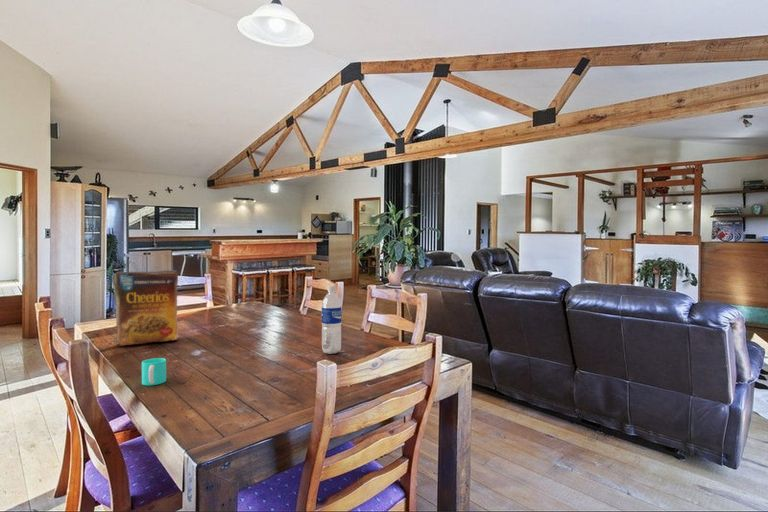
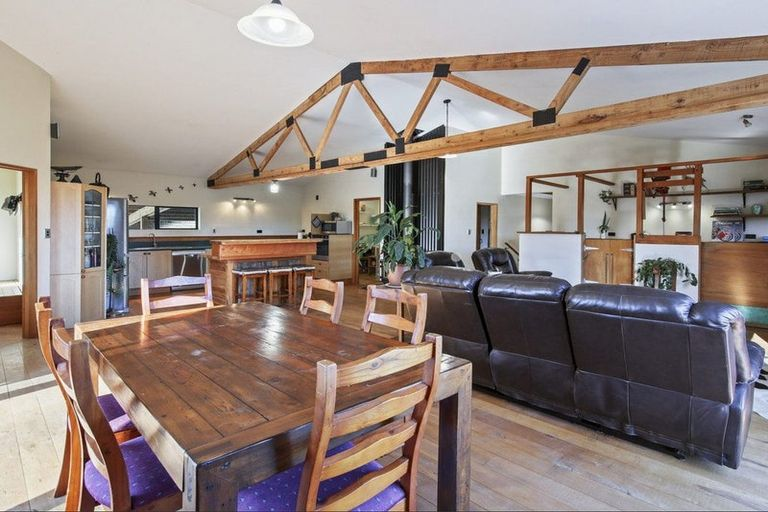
- cereal box [110,269,183,347]
- cup [141,357,167,386]
- water bottle [321,285,342,355]
